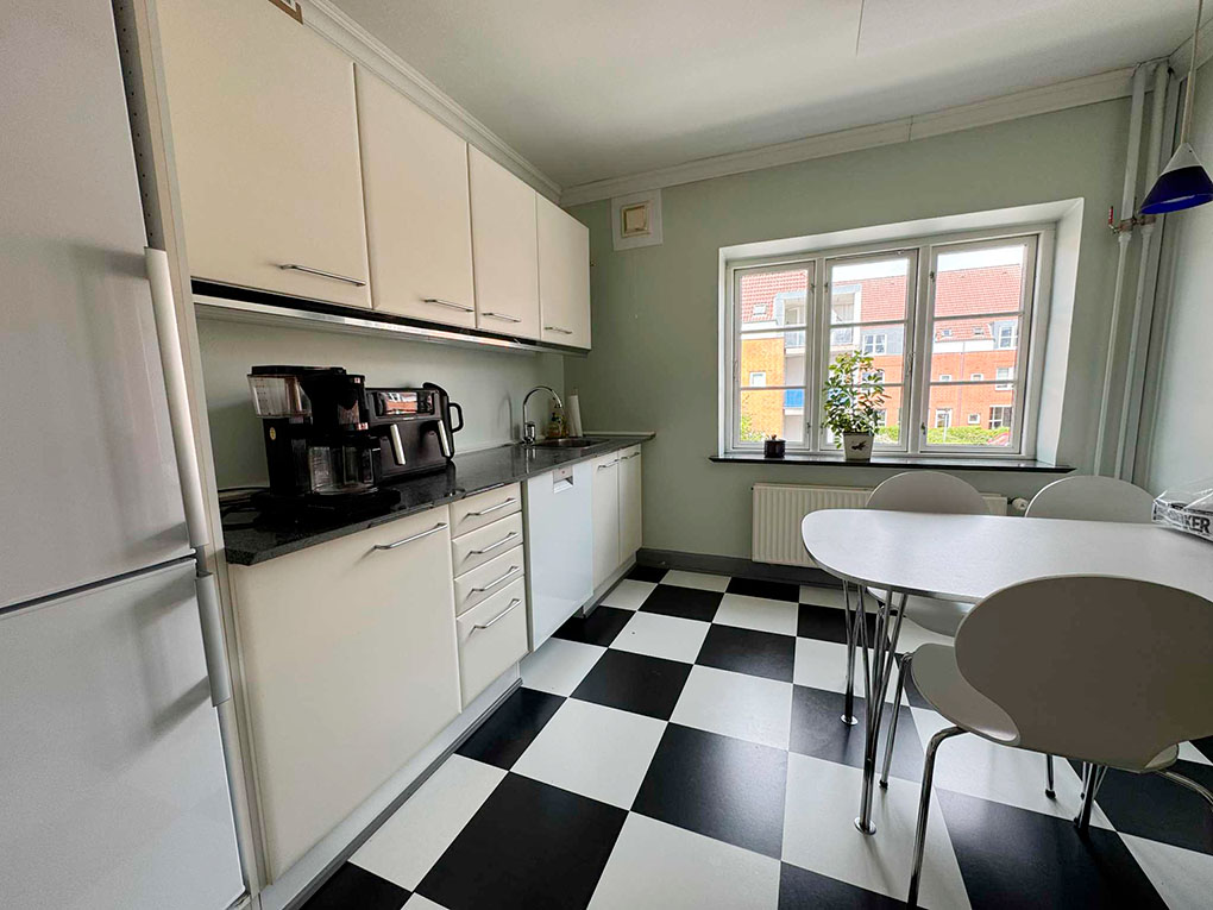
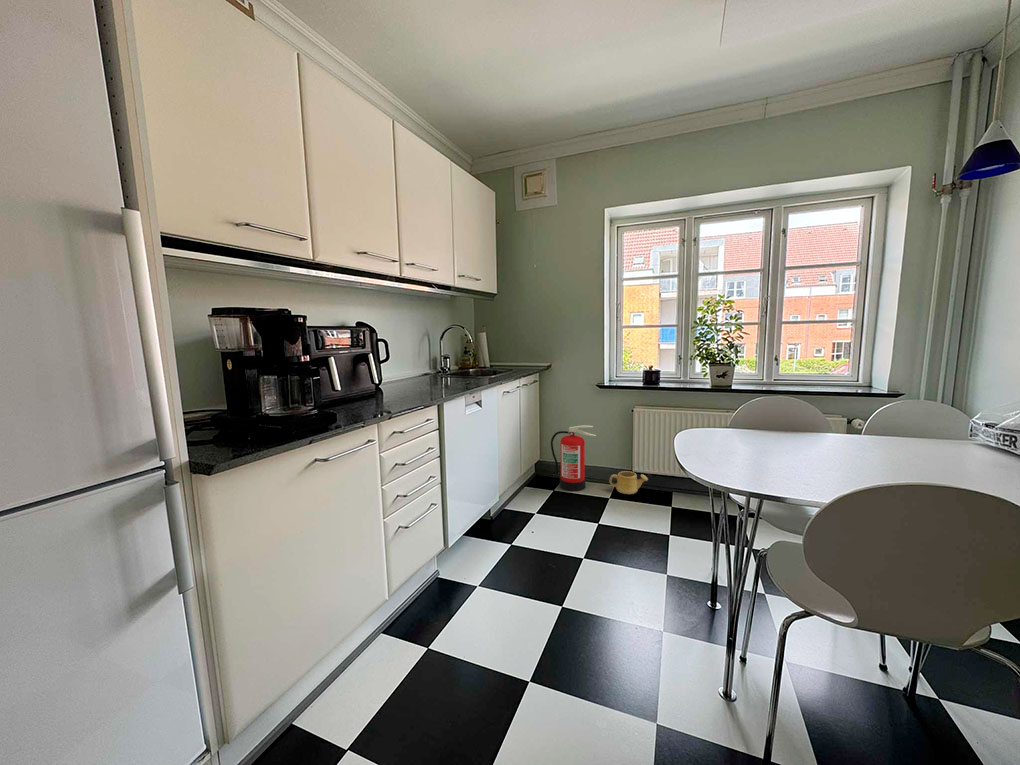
+ watering can [609,470,649,495]
+ fire extinguisher [550,424,597,492]
